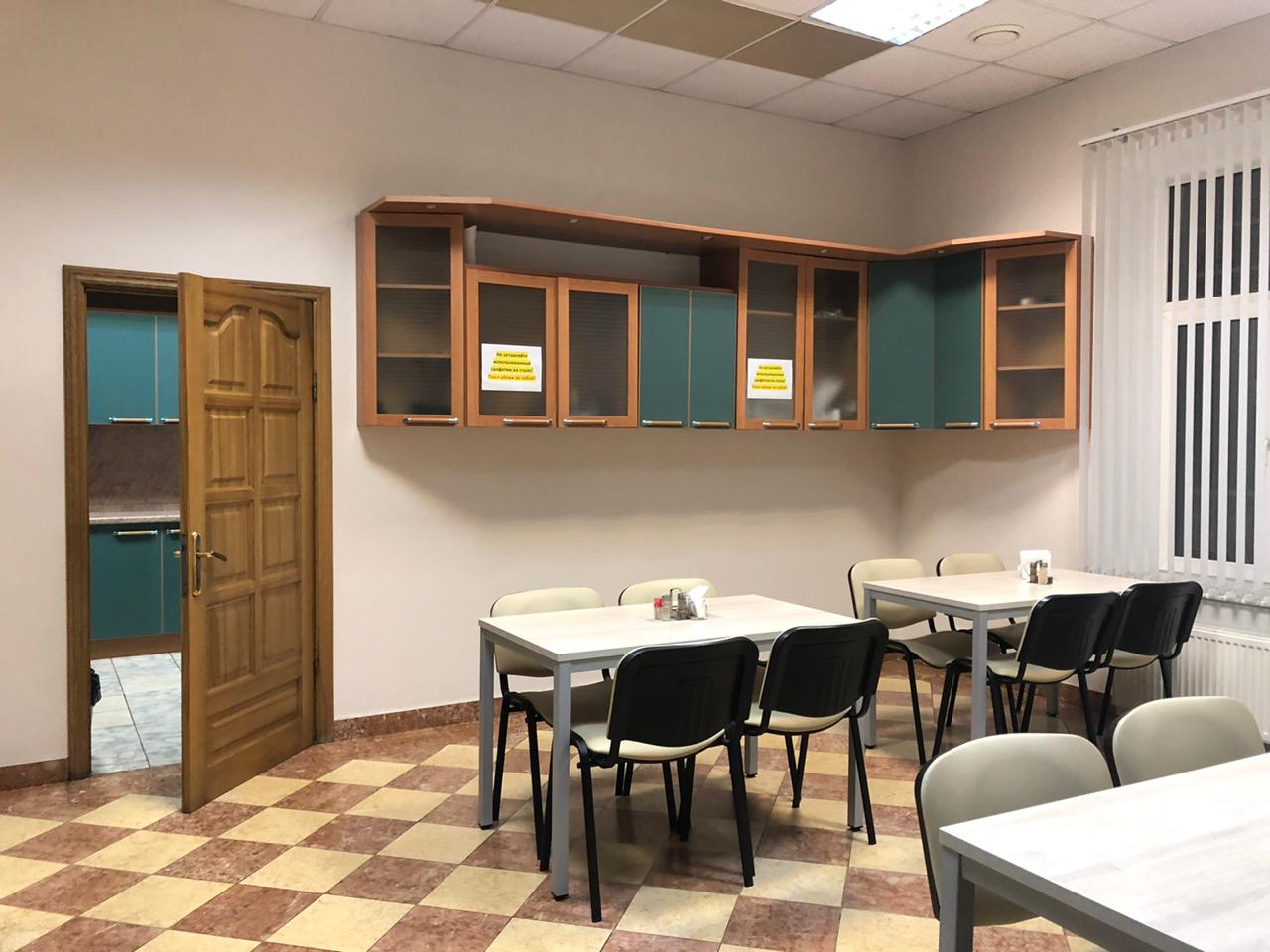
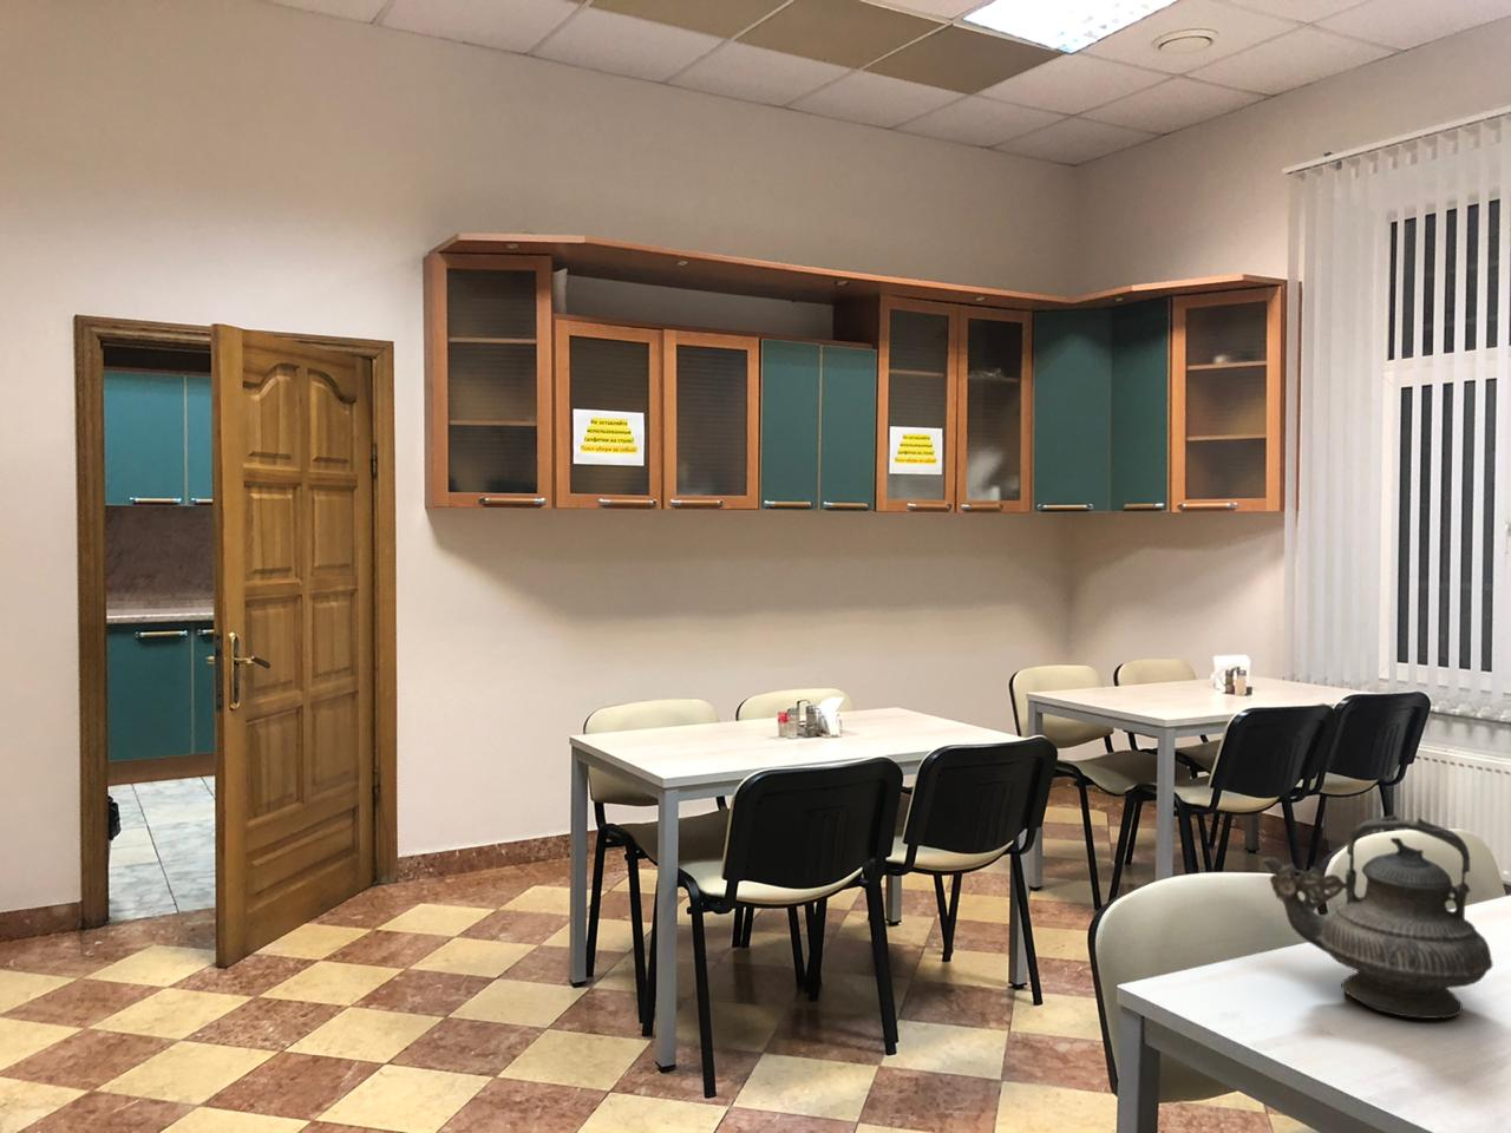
+ teapot [1262,813,1494,1020]
